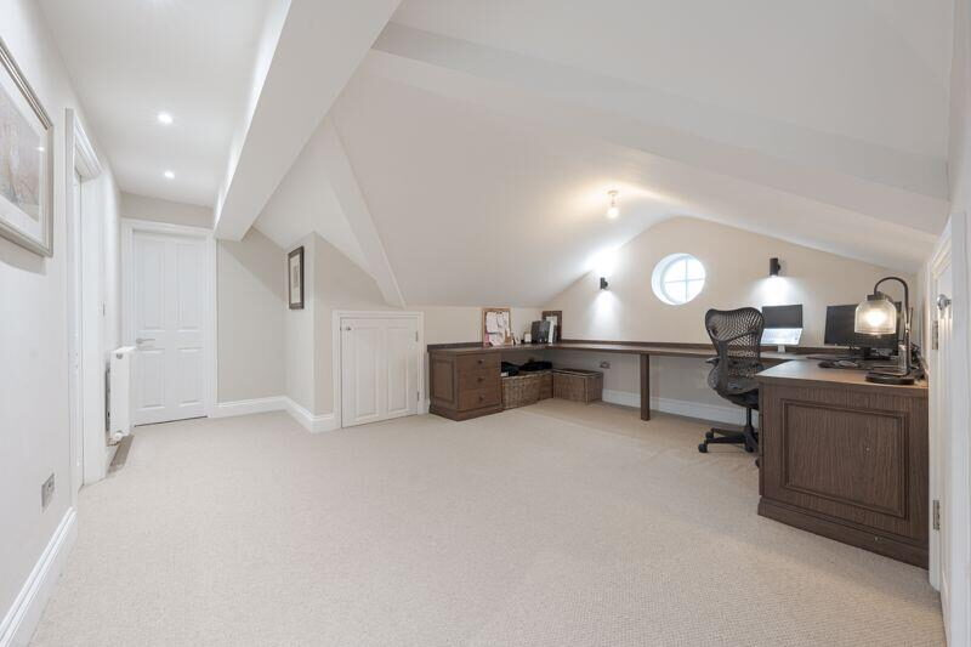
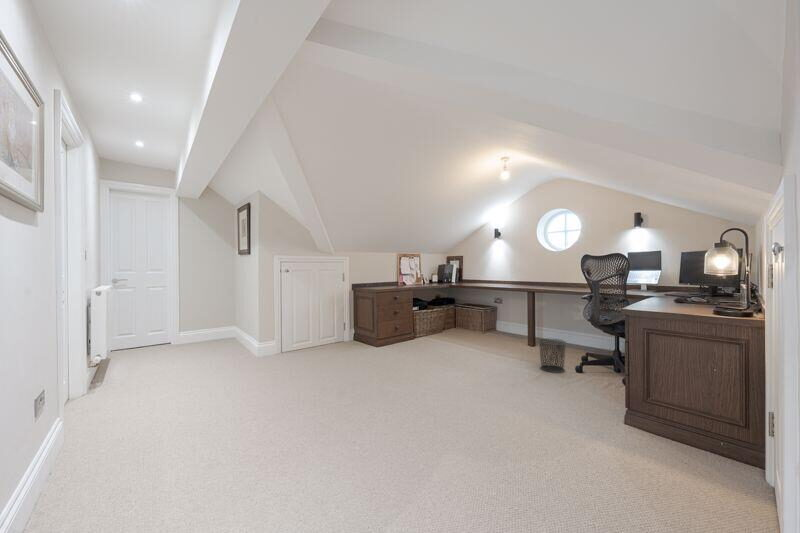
+ waste bin [537,338,568,374]
